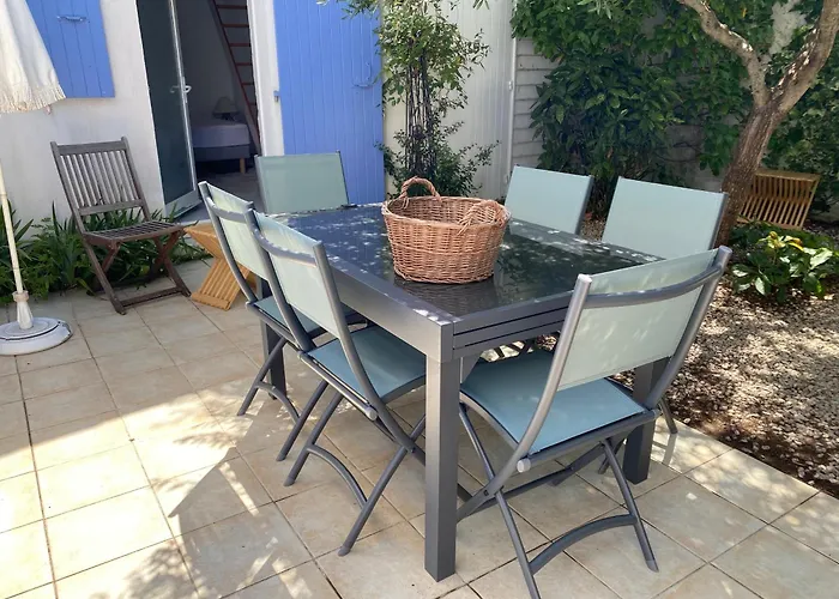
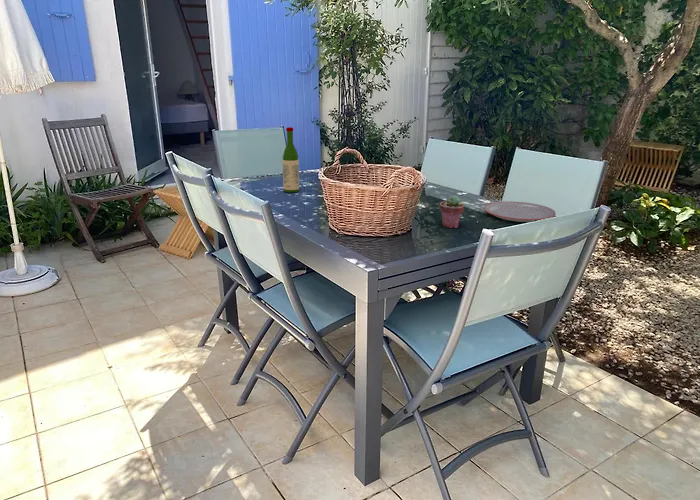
+ wine bottle [282,126,300,193]
+ plate [483,201,557,223]
+ potted succulent [439,194,465,229]
